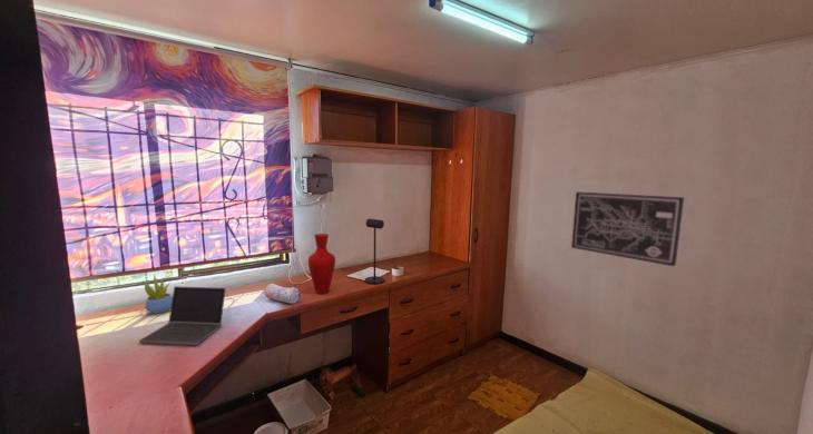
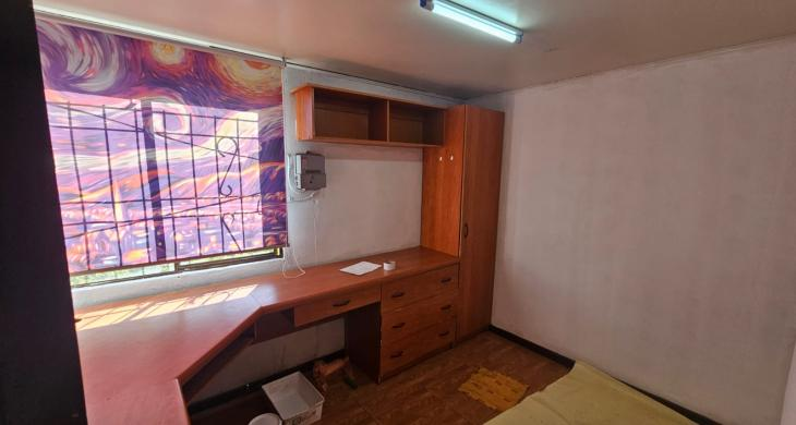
- succulent plant [141,273,173,315]
- vase [307,233,336,295]
- wall art [570,190,685,267]
- desk lamp [364,217,385,285]
- laptop computer [138,285,227,346]
- pencil case [264,283,301,305]
